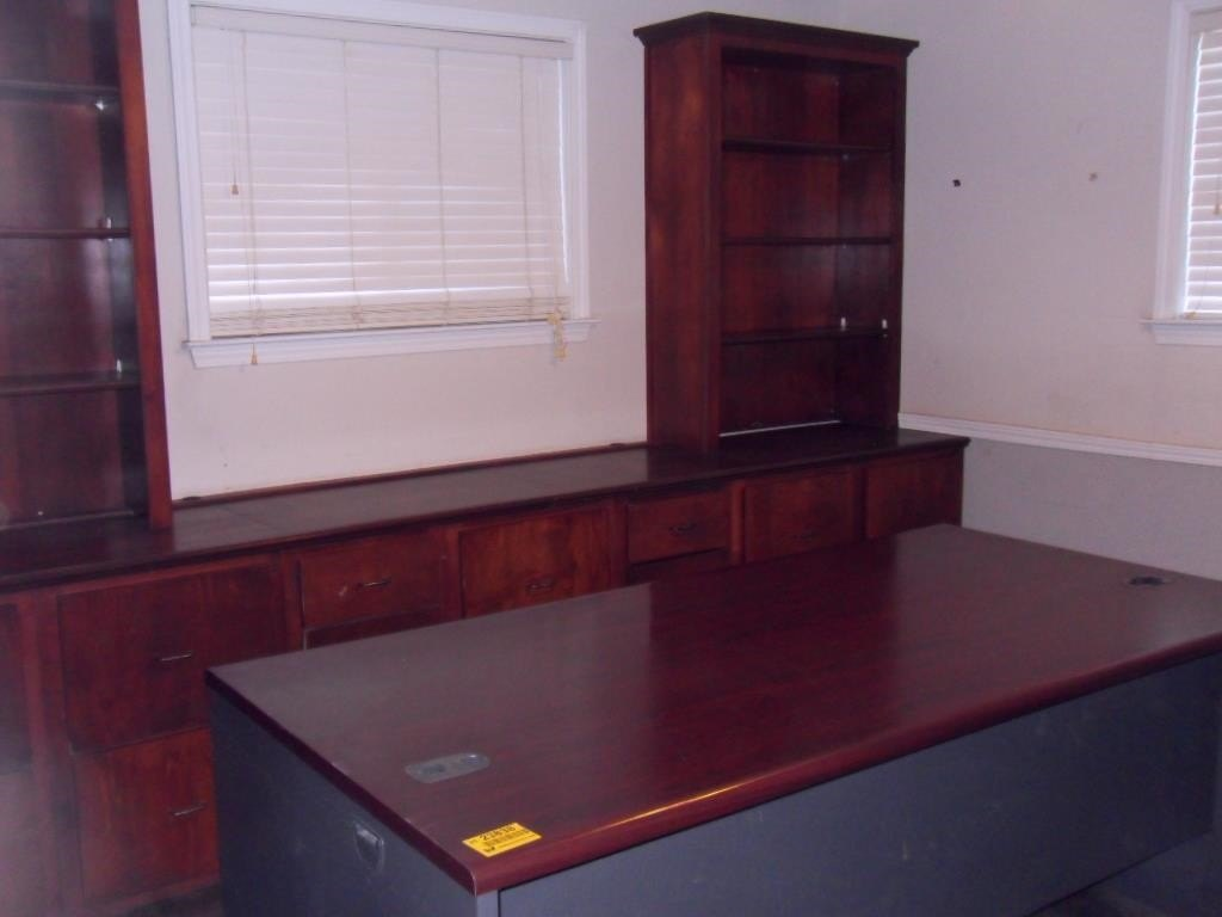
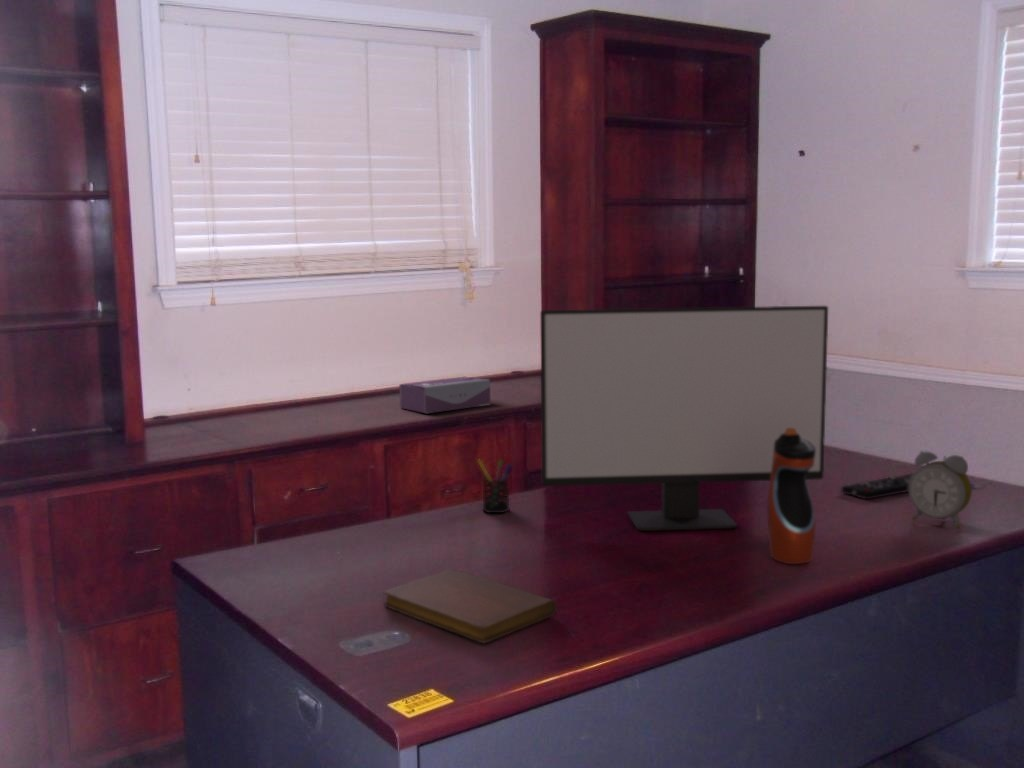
+ water bottle [766,428,816,565]
+ pen holder [476,454,514,514]
+ notebook [383,568,558,644]
+ tissue box [398,376,491,414]
+ computer monitor [539,305,829,532]
+ remote control [840,472,914,500]
+ alarm clock [908,450,973,529]
